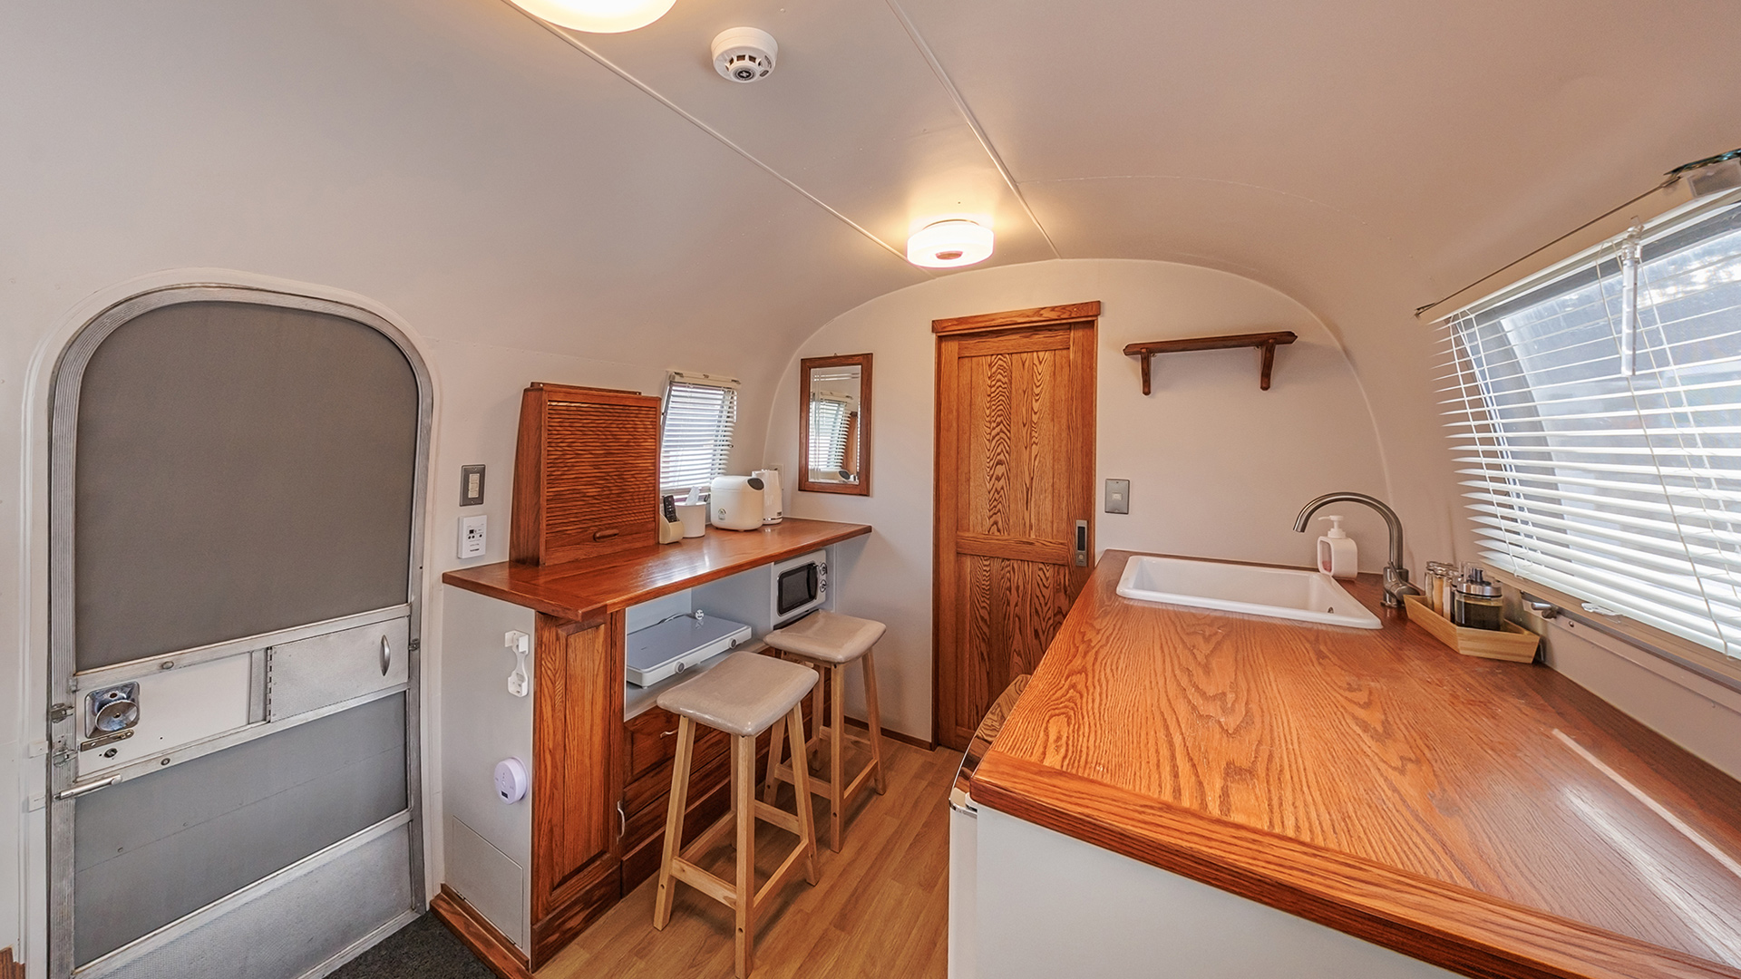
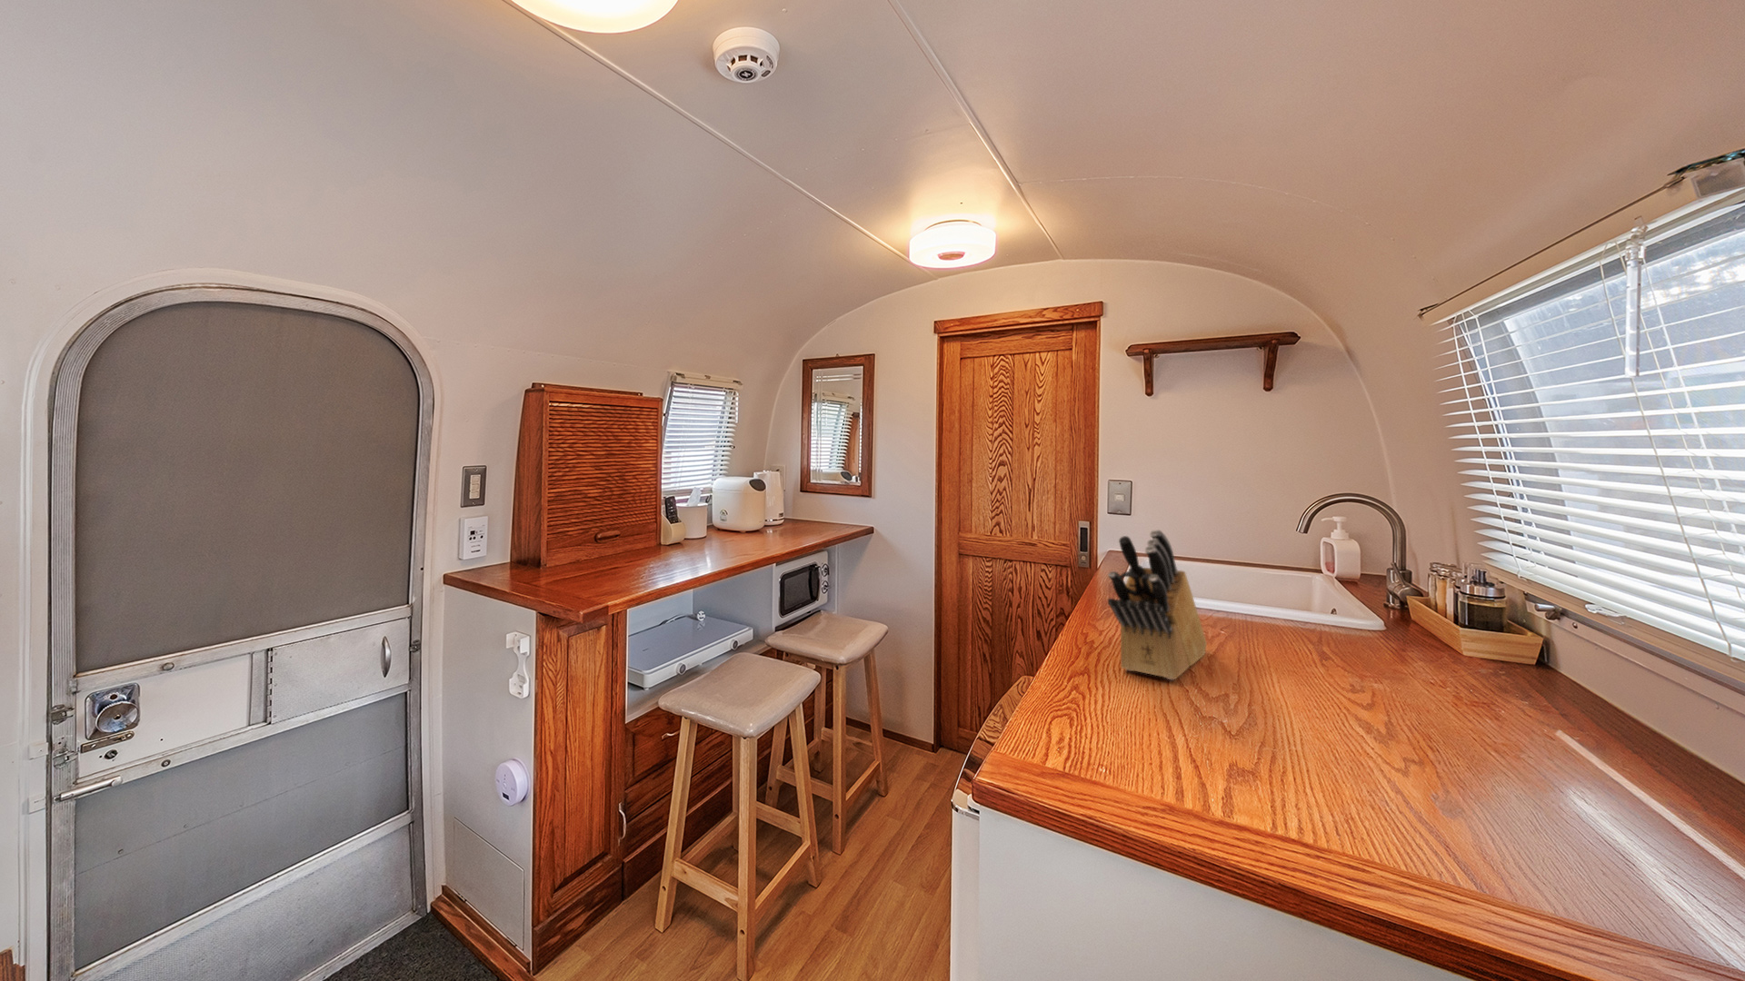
+ knife block [1107,528,1208,680]
